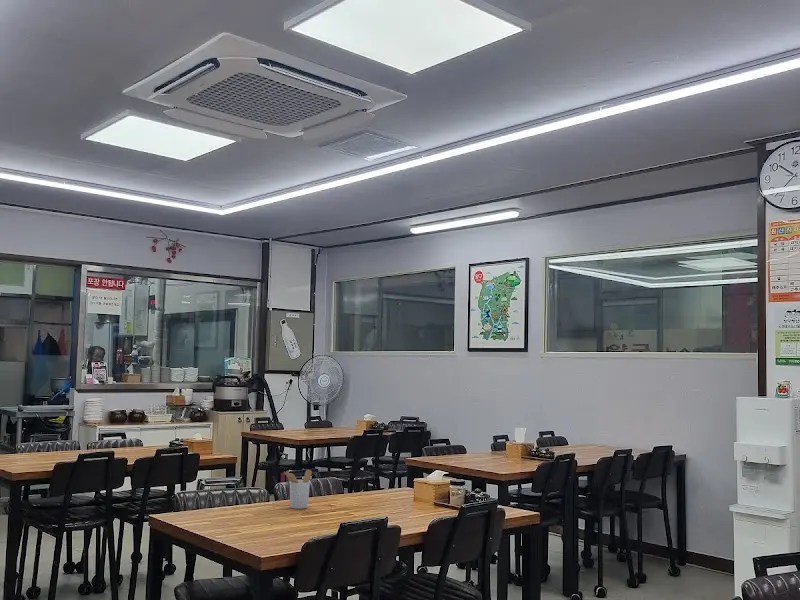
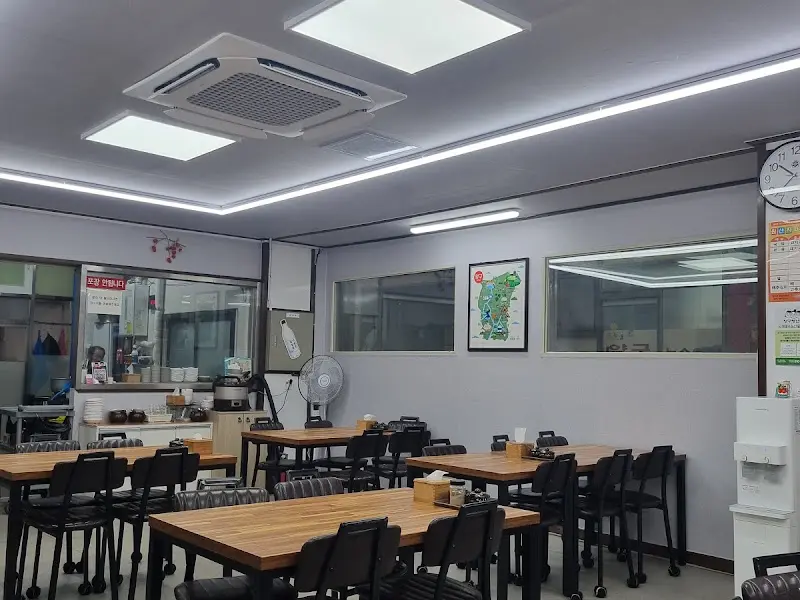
- utensil holder [283,469,313,510]
